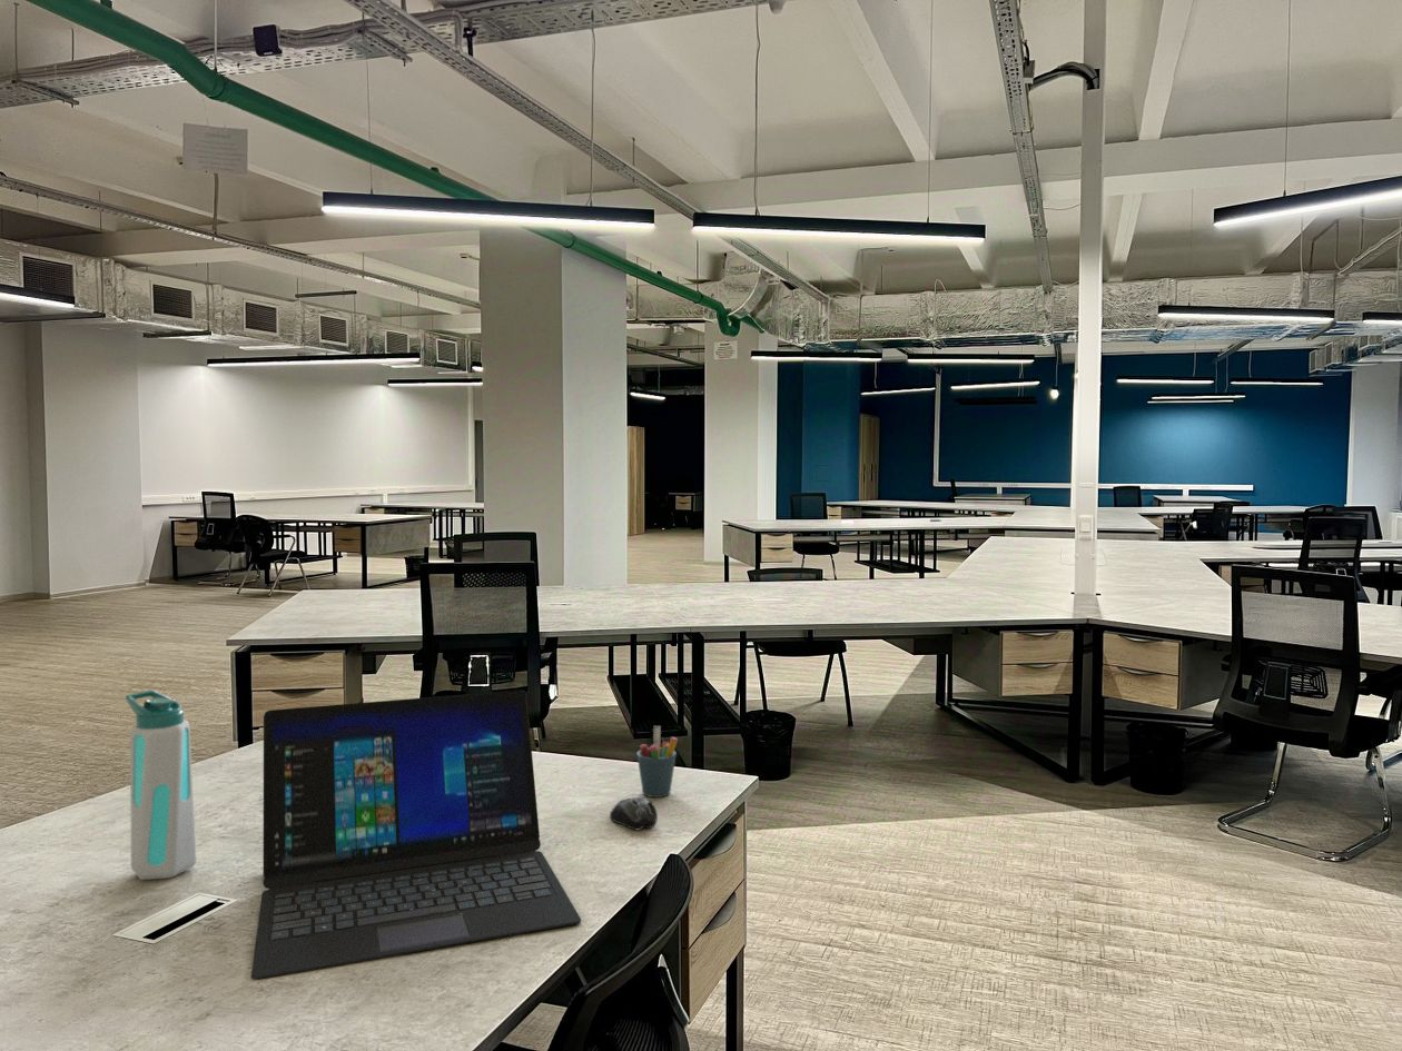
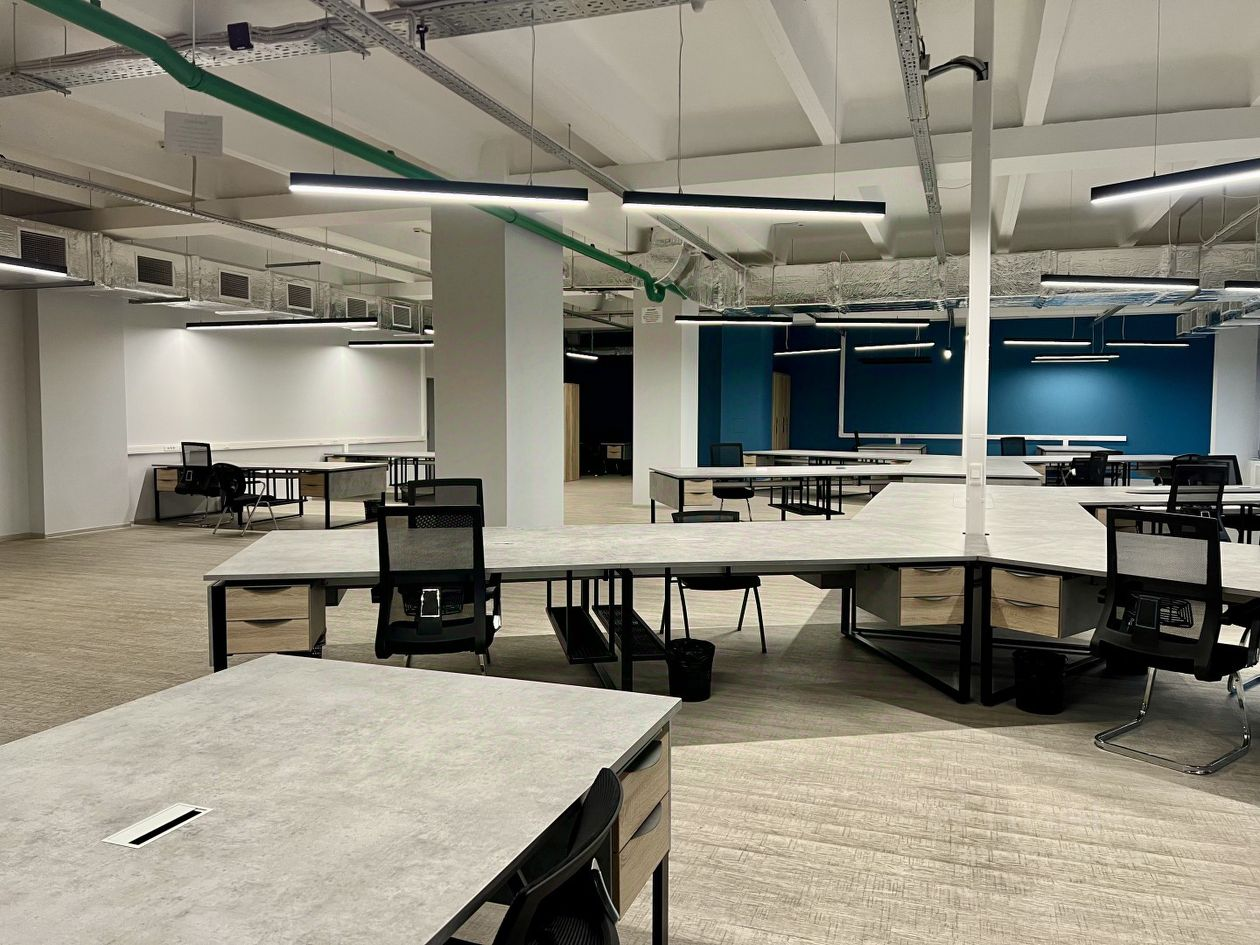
- computer mouse [609,796,659,831]
- water bottle [125,690,198,881]
- pen holder [635,725,679,799]
- laptop [250,688,582,981]
